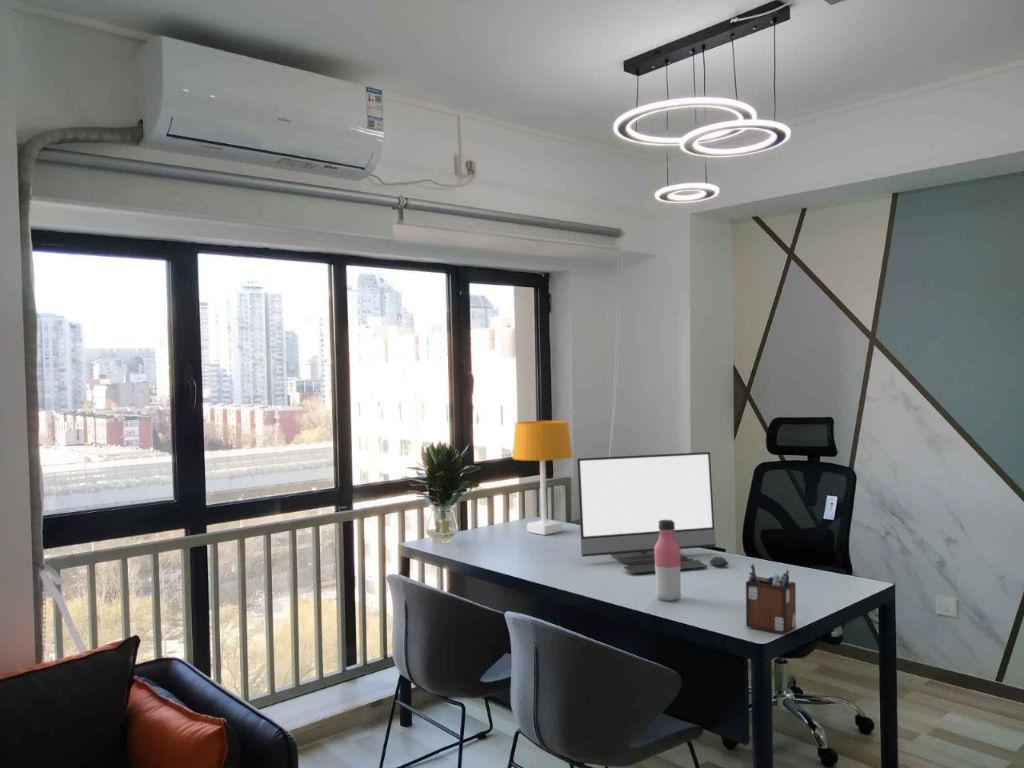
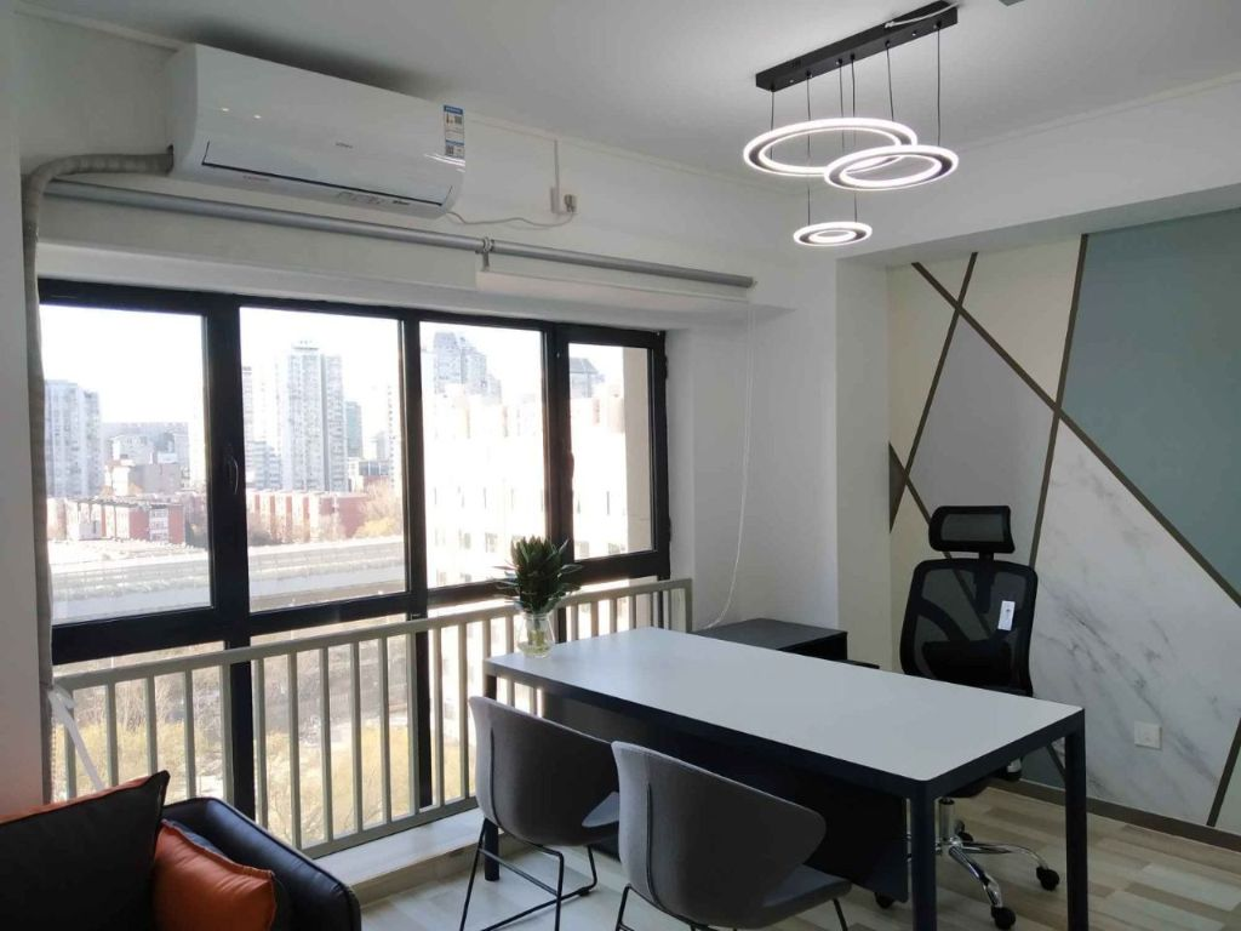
- desk lamp [511,420,574,536]
- desk organizer [745,563,797,635]
- water bottle [654,519,682,602]
- monitor [576,451,730,575]
